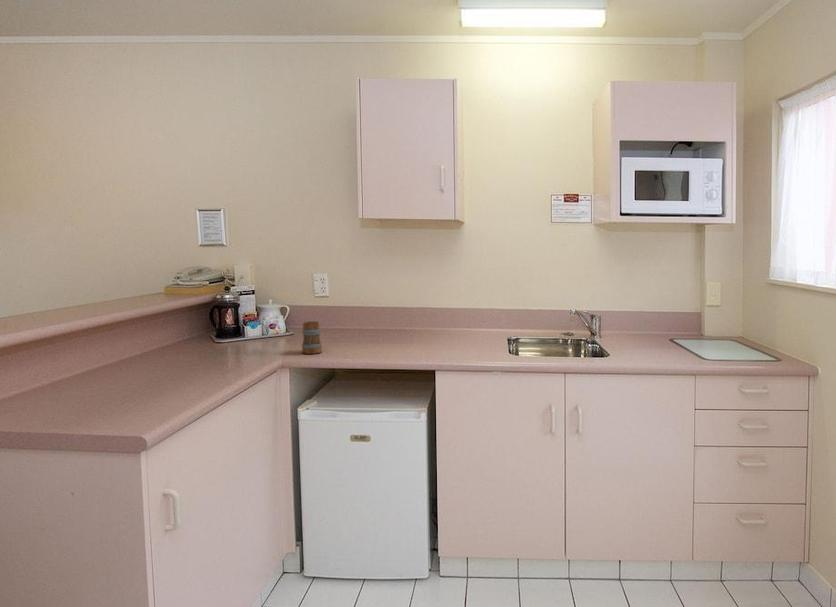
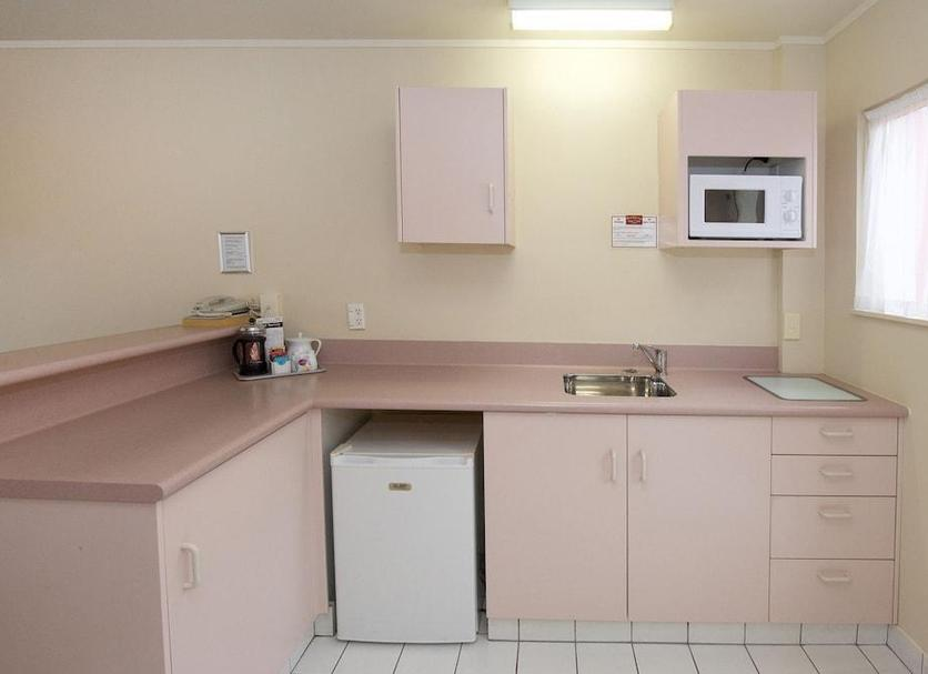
- mug [301,320,323,355]
